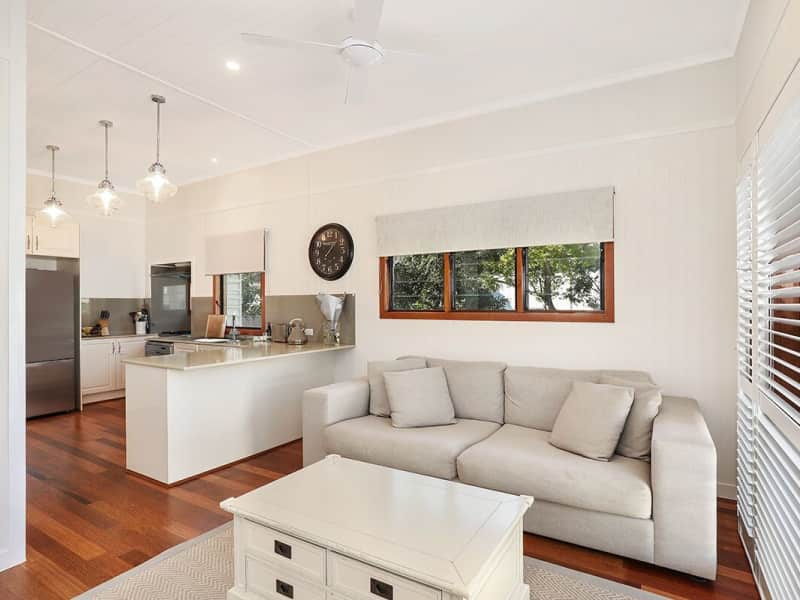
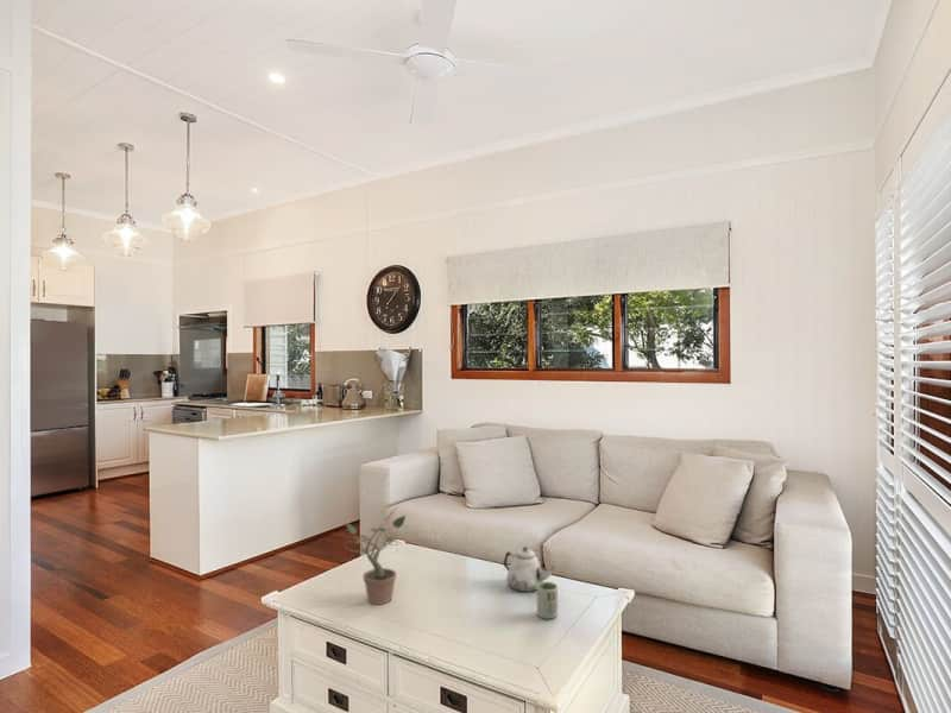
+ potted plant [342,506,407,606]
+ teapot [503,545,555,593]
+ cup [536,581,559,620]
